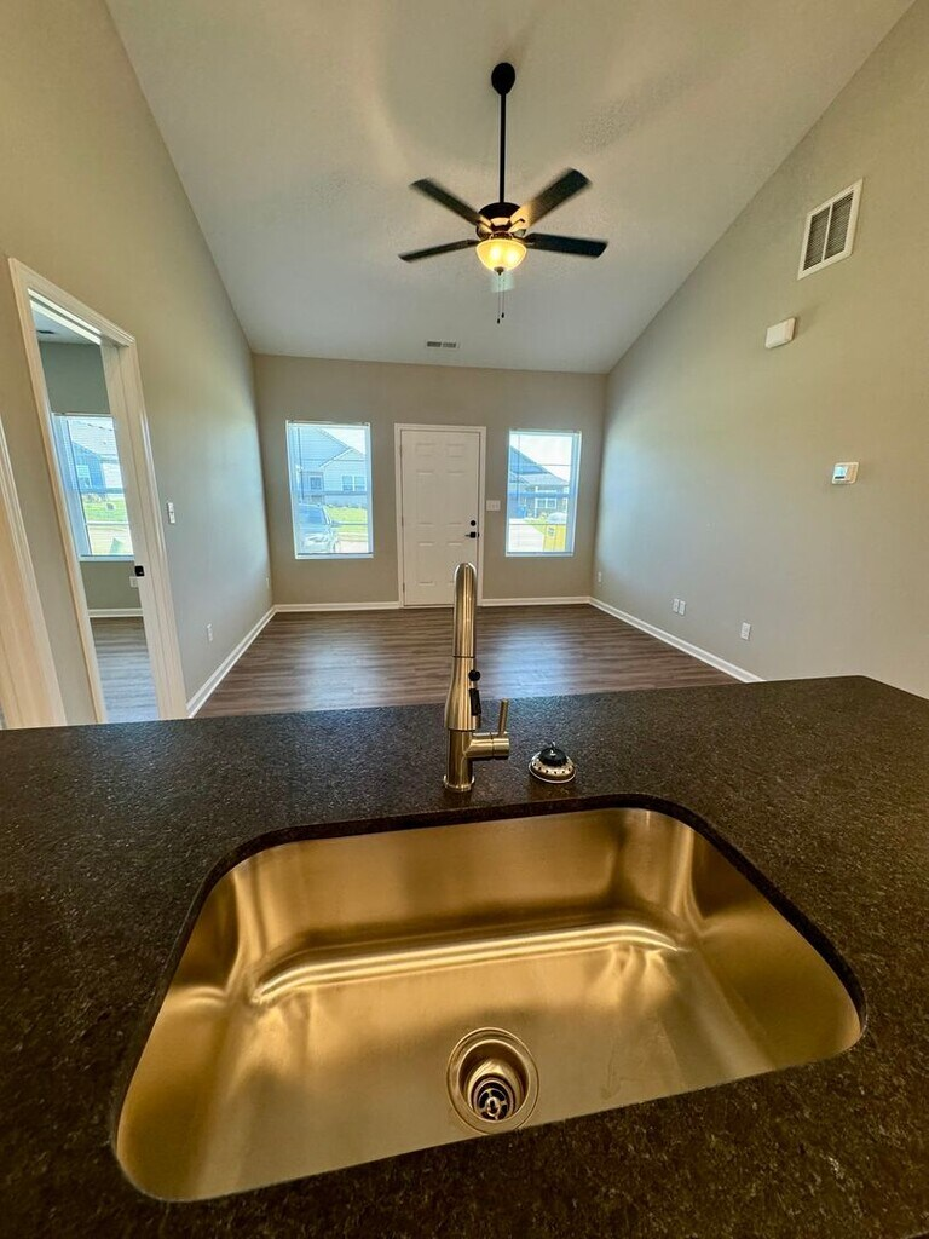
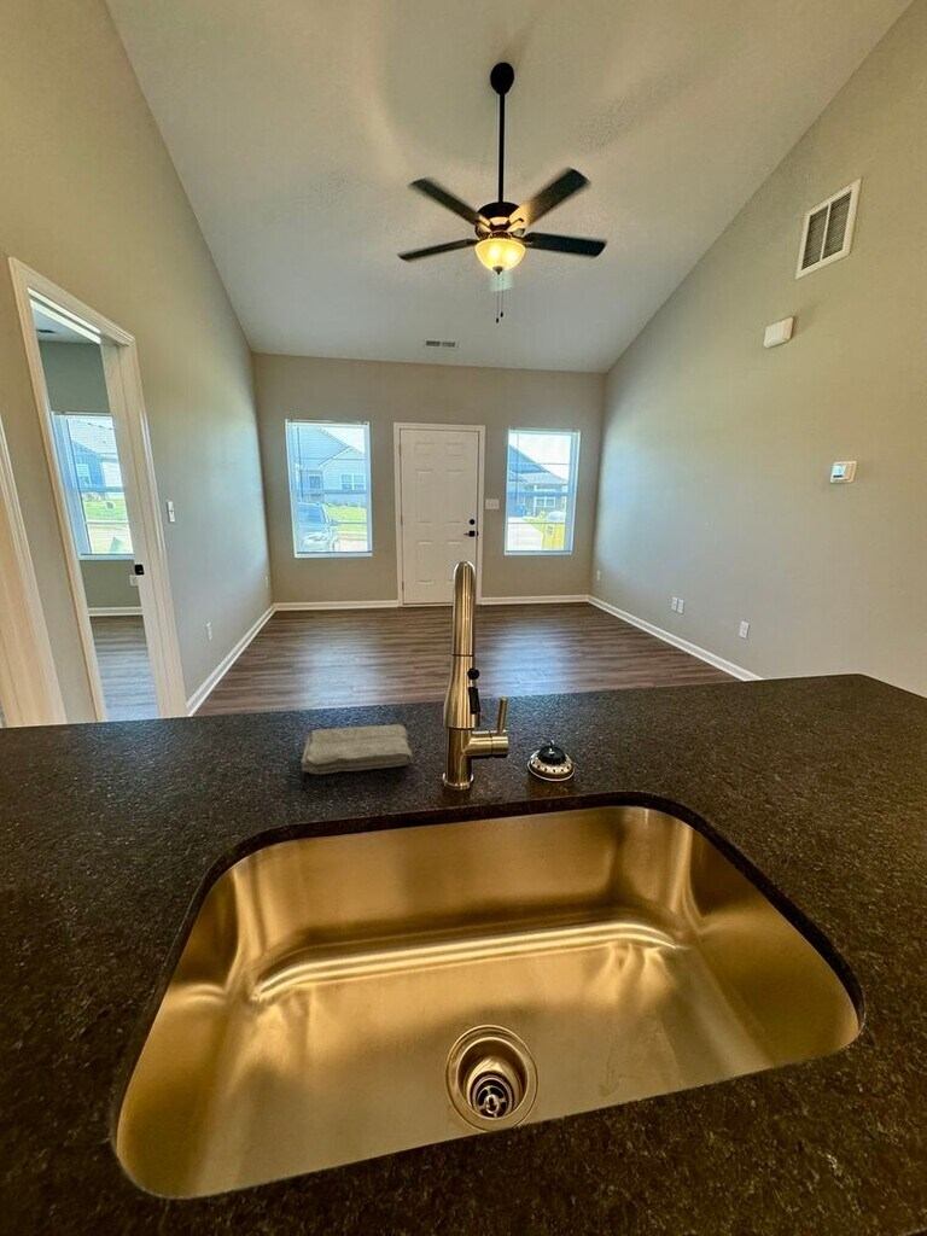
+ washcloth [301,723,414,775]
